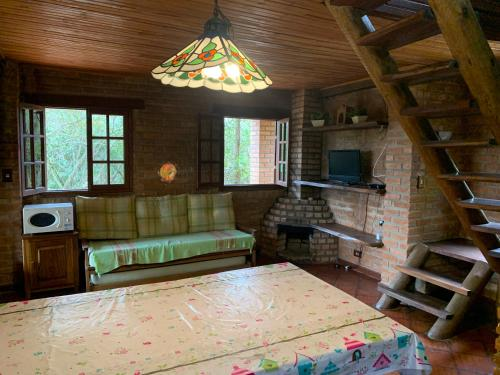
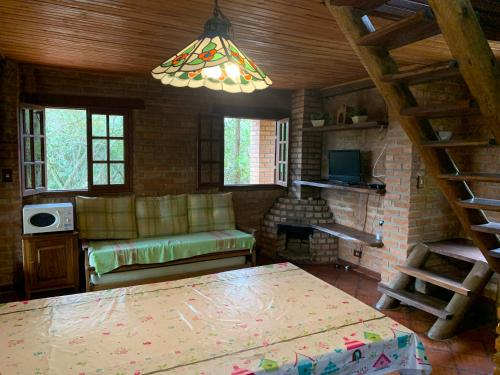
- decorative plate [157,160,181,184]
